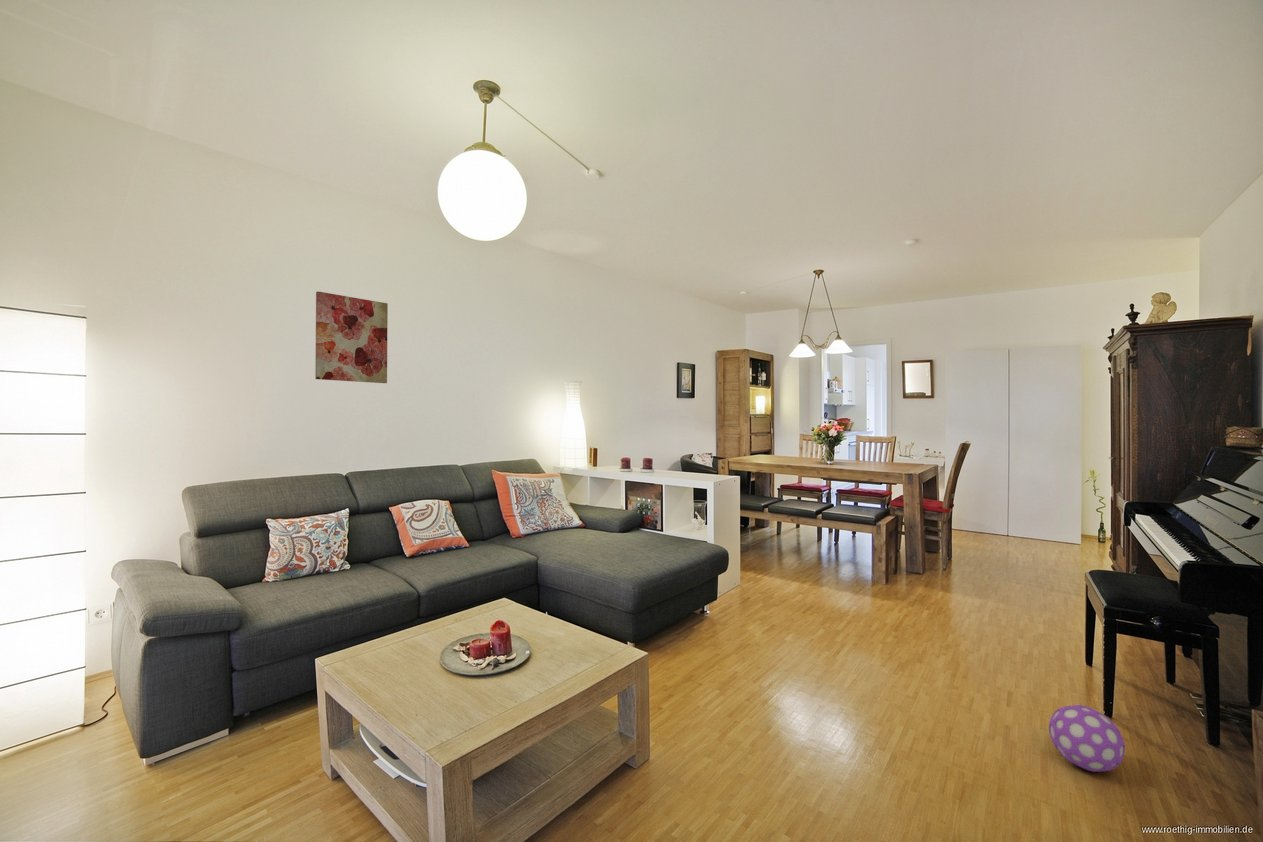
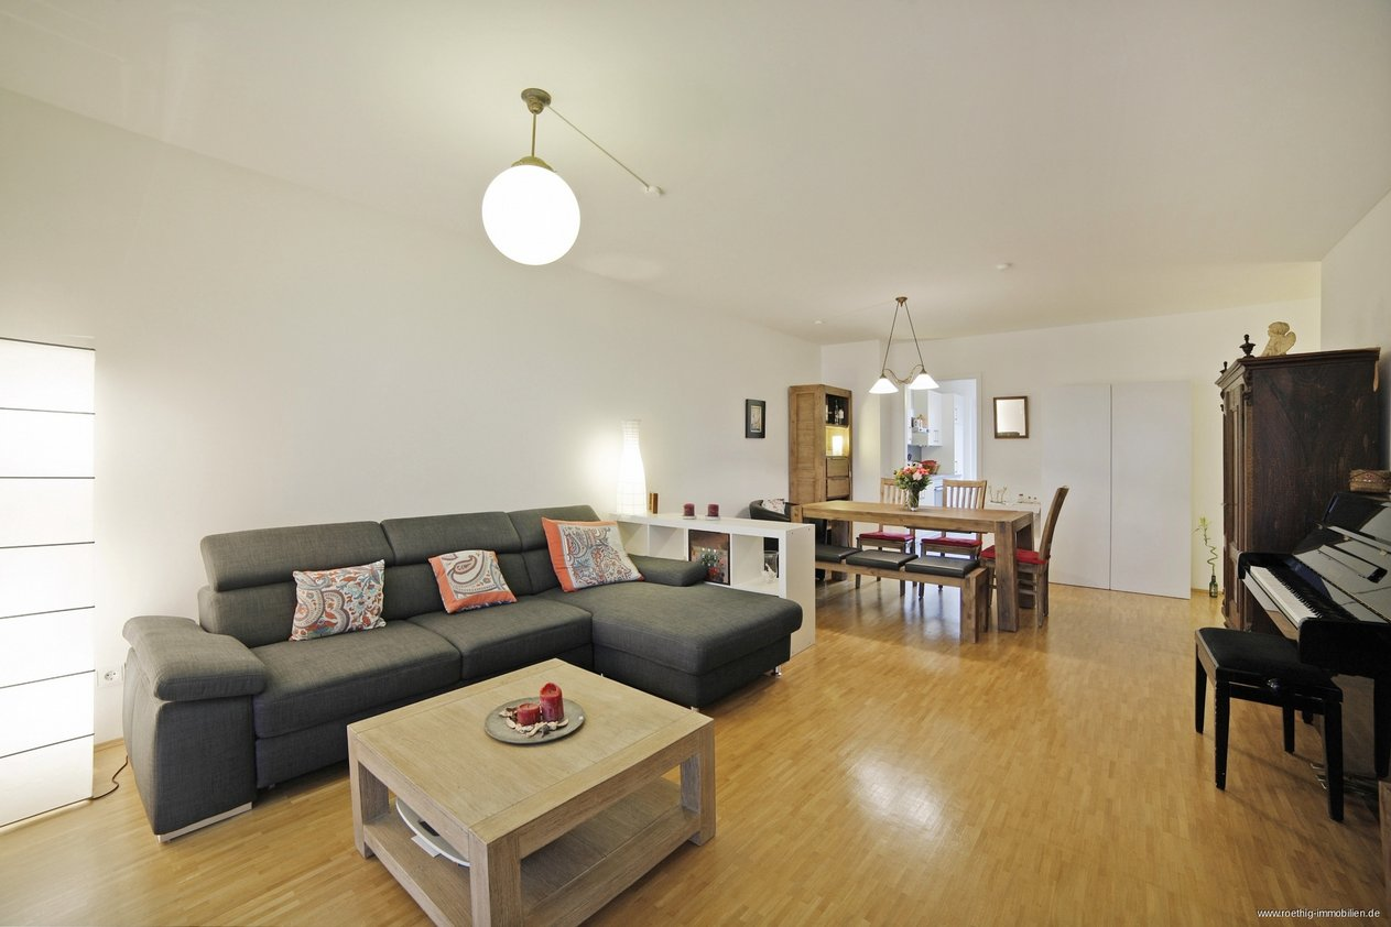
- decorative ball [1048,704,1126,773]
- wall art [314,291,389,384]
